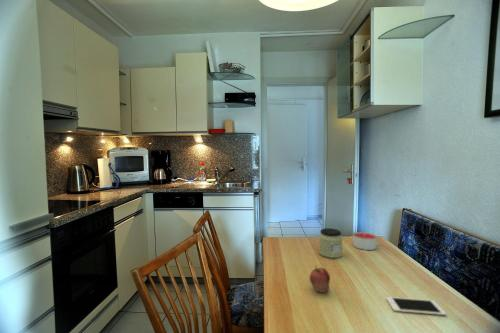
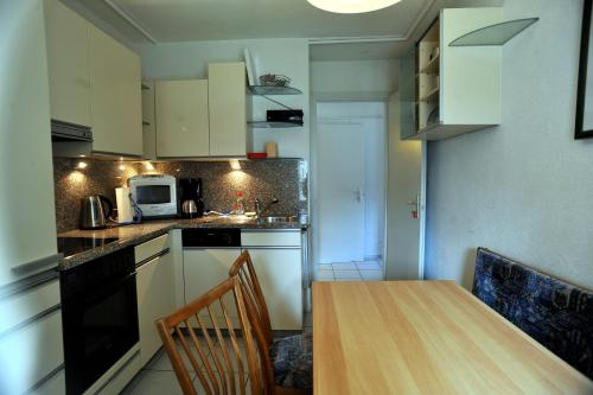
- jar [318,227,343,259]
- fruit [309,264,331,294]
- candle [352,231,378,251]
- cell phone [385,296,447,316]
